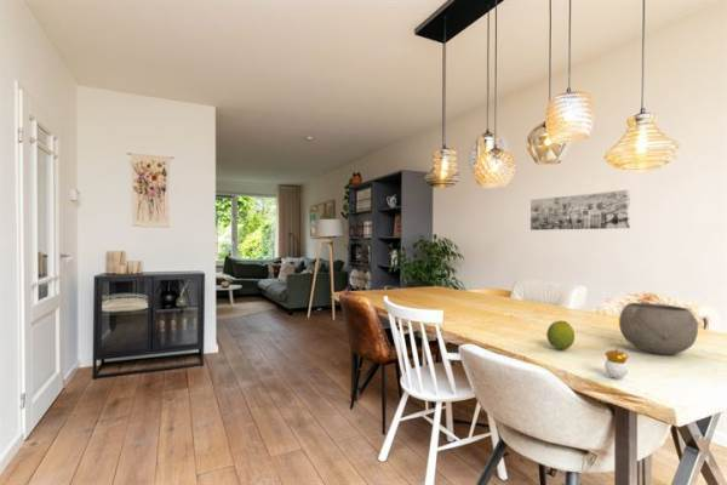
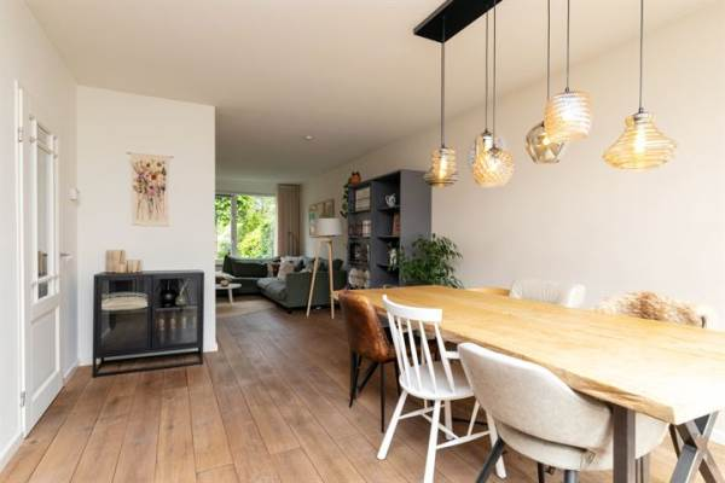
- wall art [529,189,631,232]
- fruit [545,319,576,350]
- candle [603,347,629,380]
- bowl [618,302,699,355]
